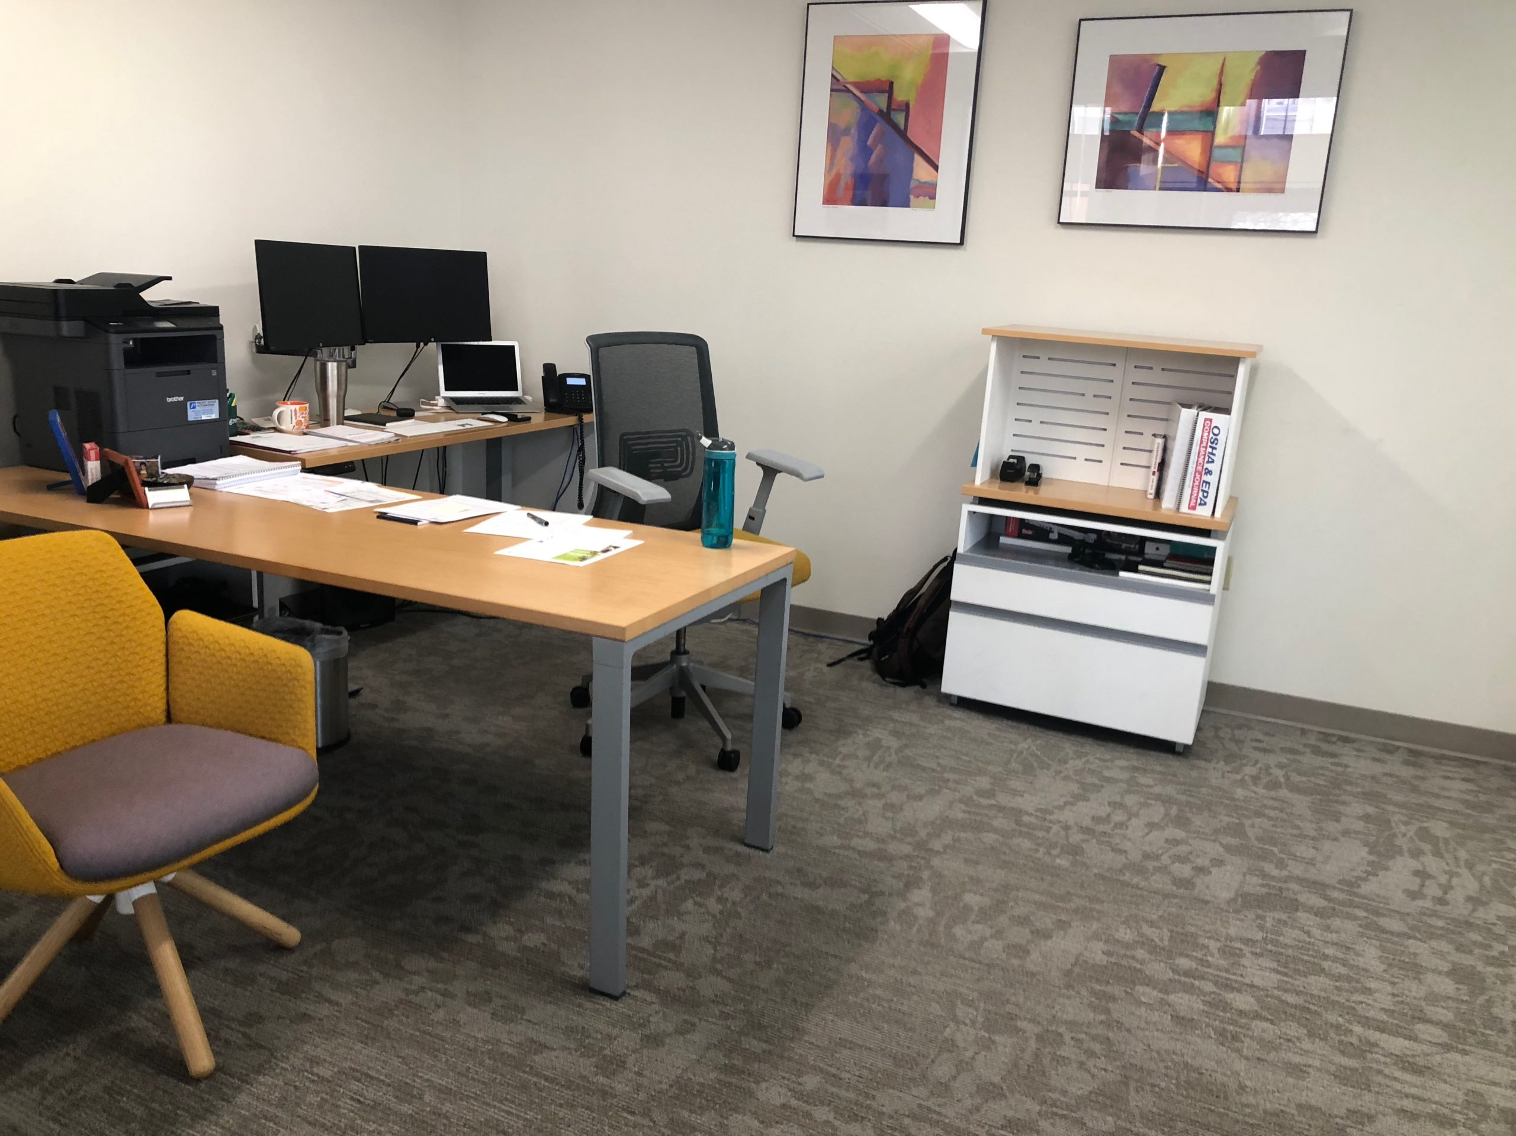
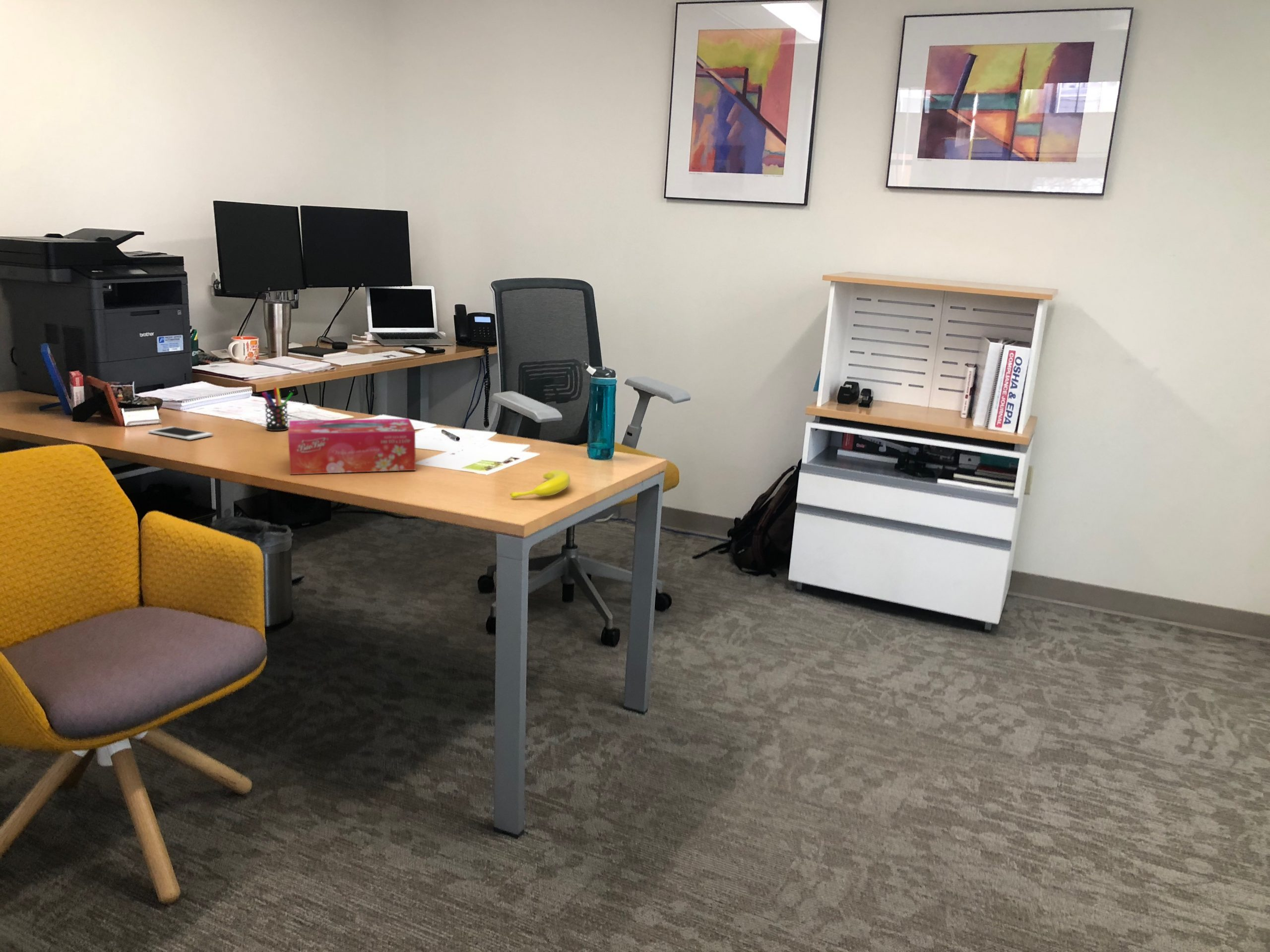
+ cell phone [148,426,213,440]
+ tissue box [288,418,416,475]
+ pen holder [261,387,294,431]
+ banana [509,469,571,499]
